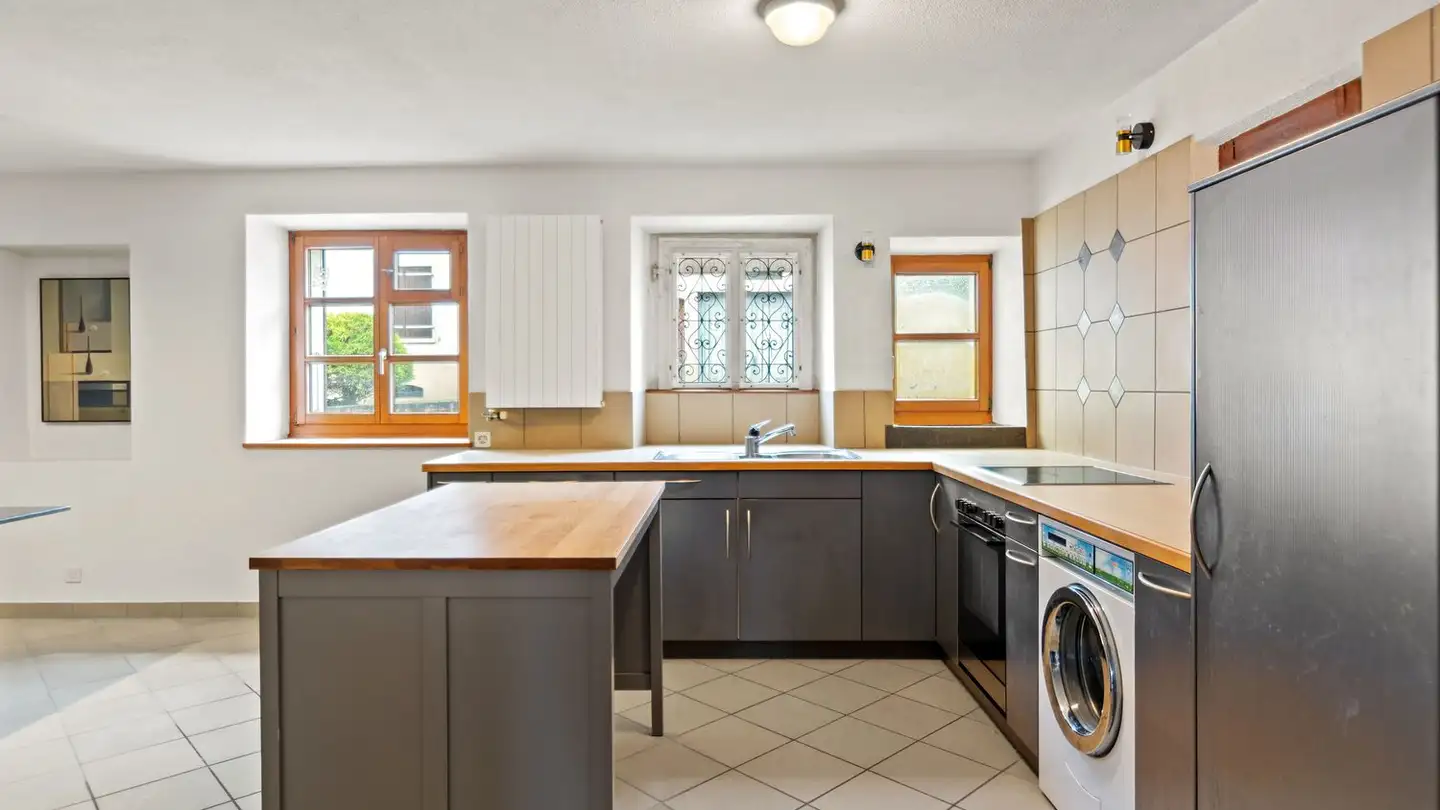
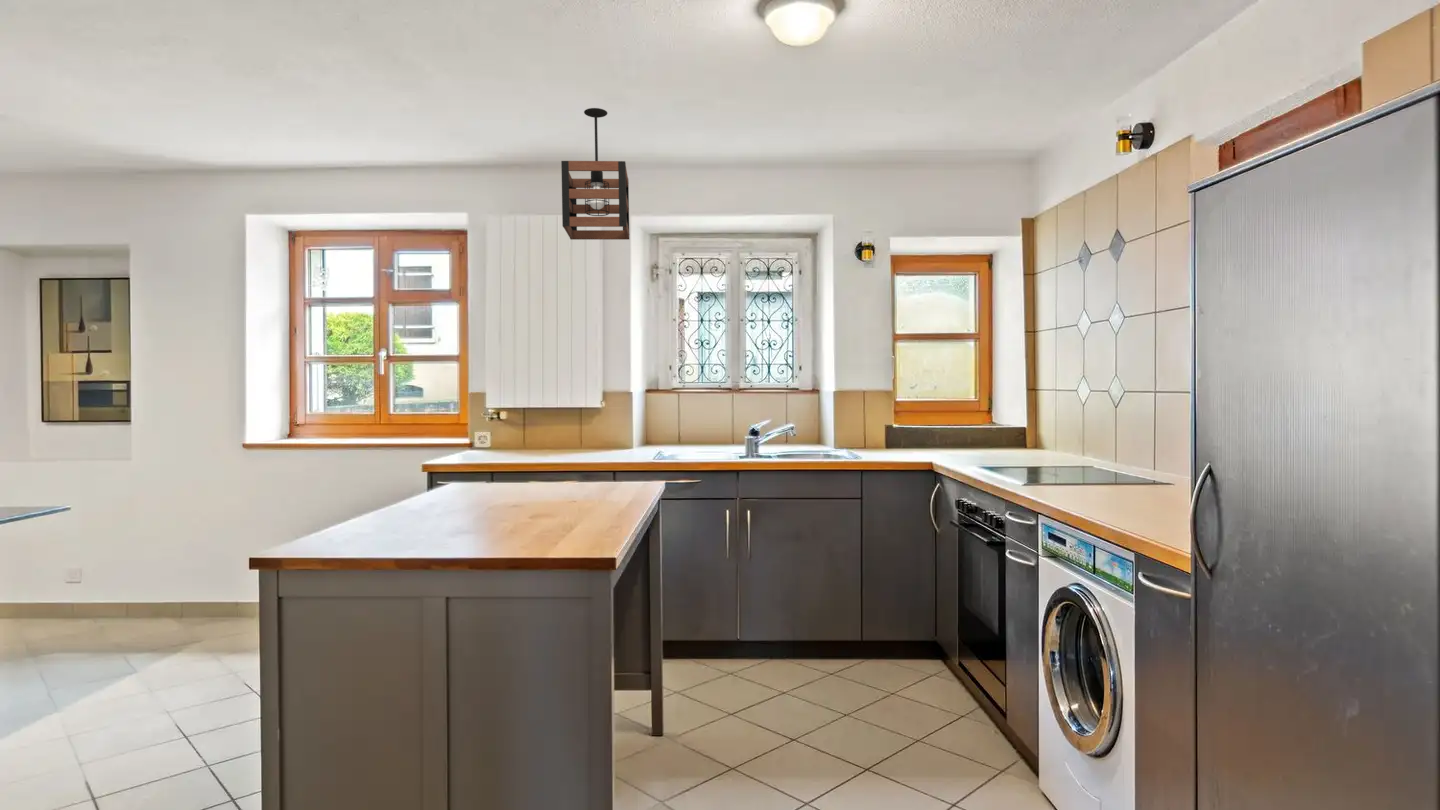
+ pendant light [560,107,630,241]
